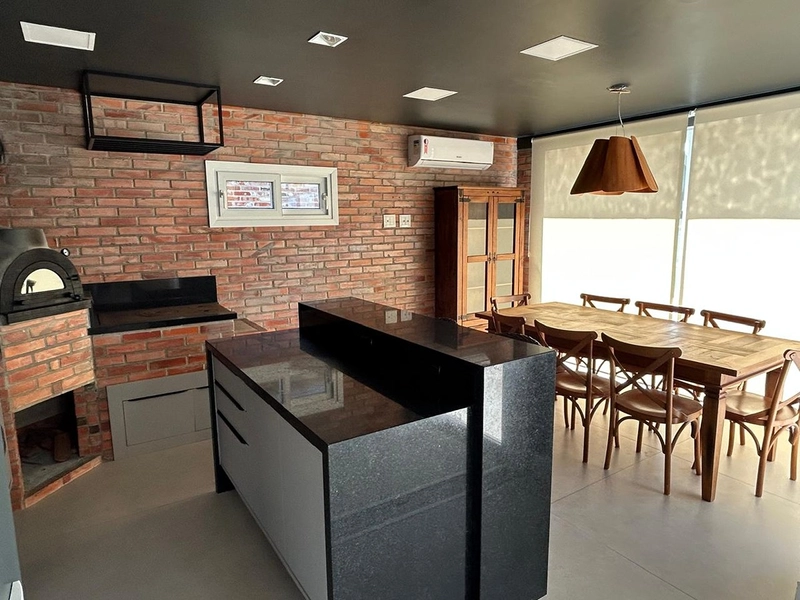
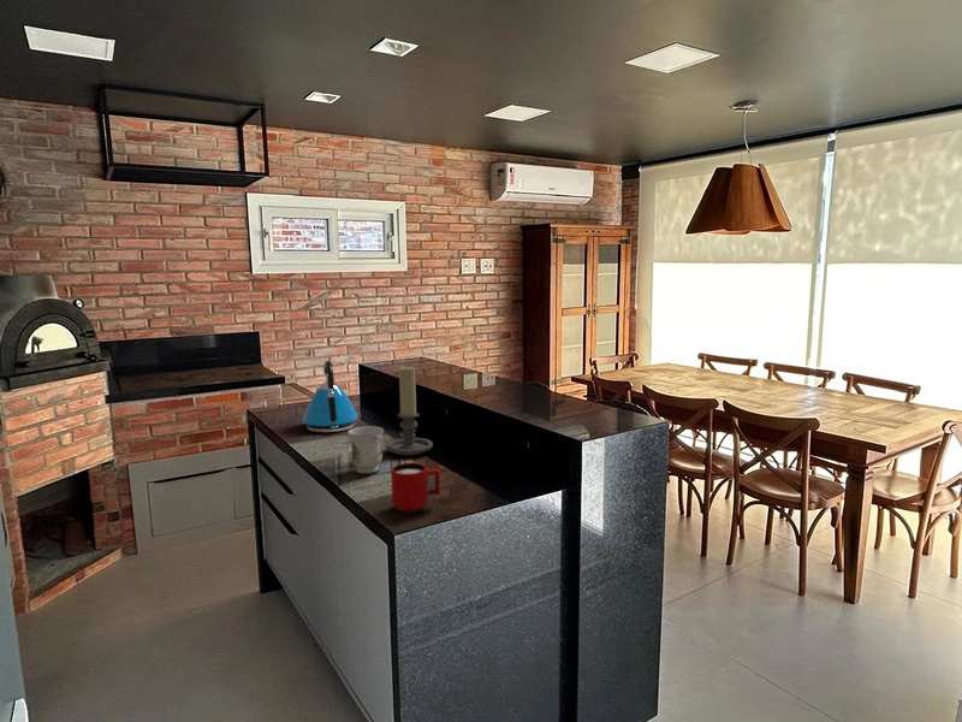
+ candle holder [385,365,434,457]
+ mug [390,462,441,514]
+ mug [346,425,385,475]
+ kettle [302,360,358,433]
